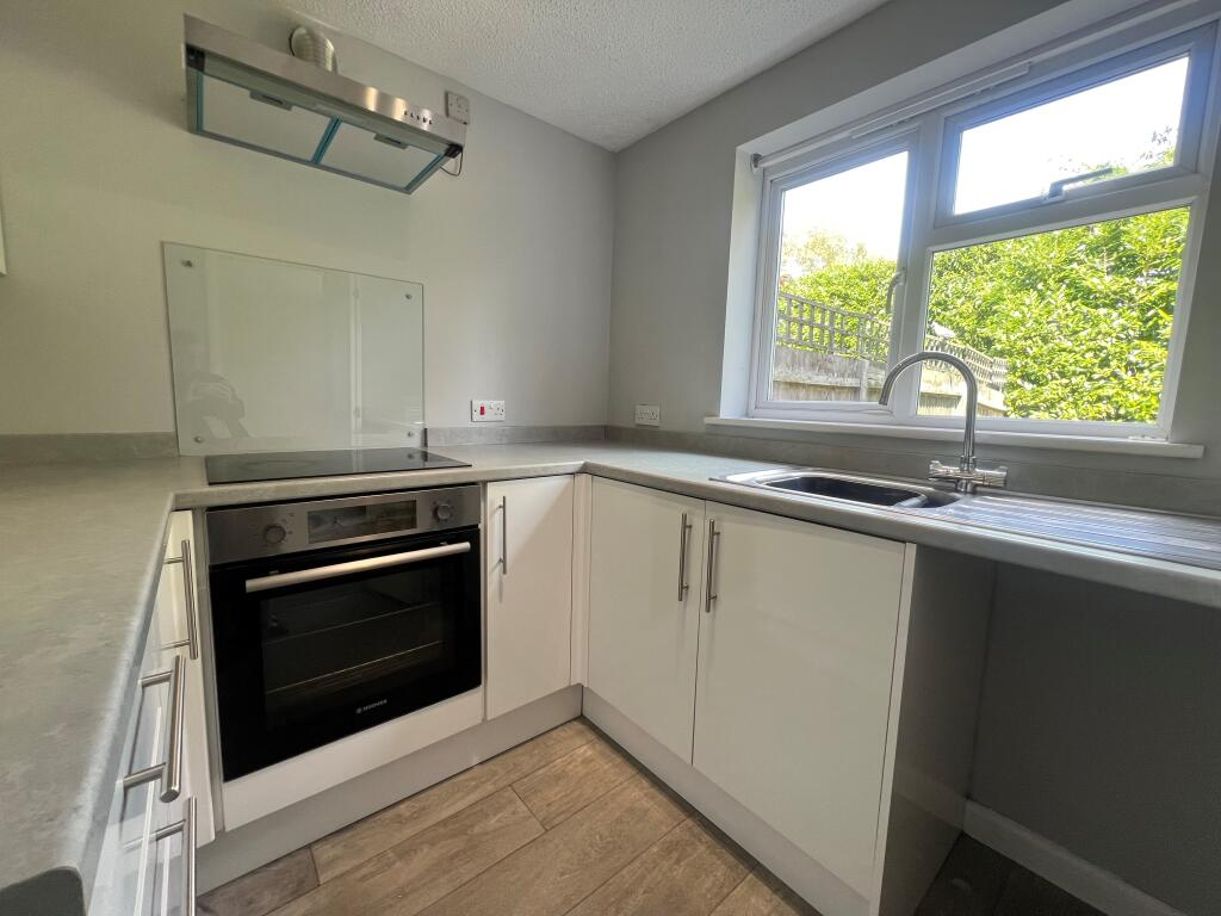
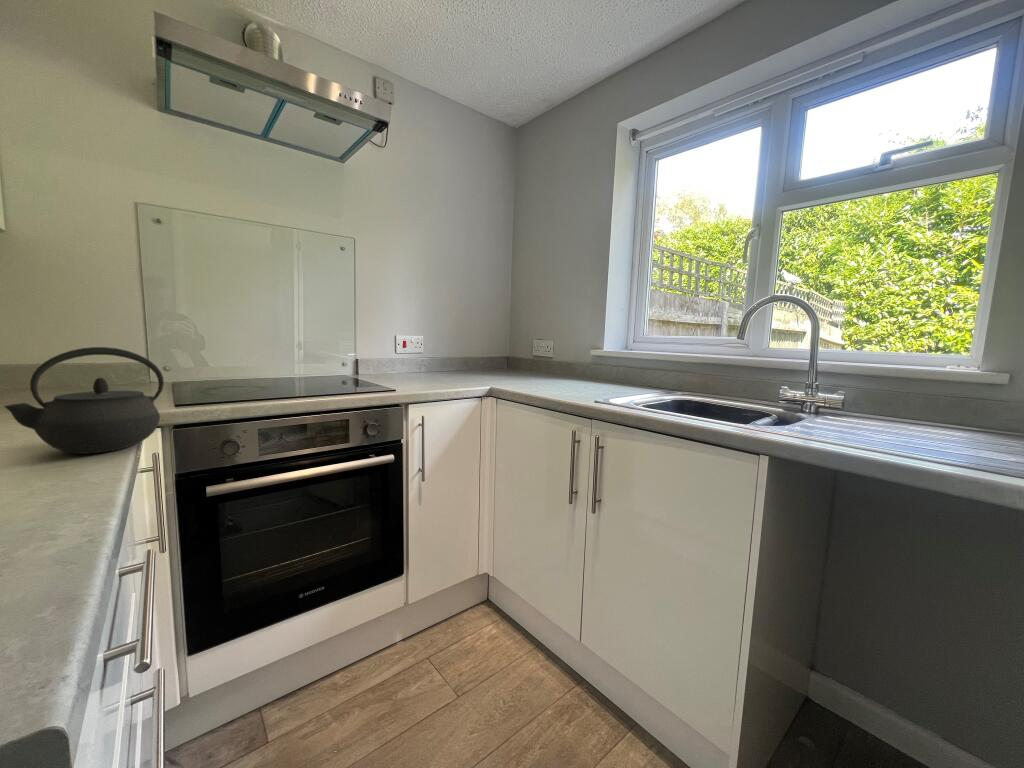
+ kettle [3,346,165,455]
